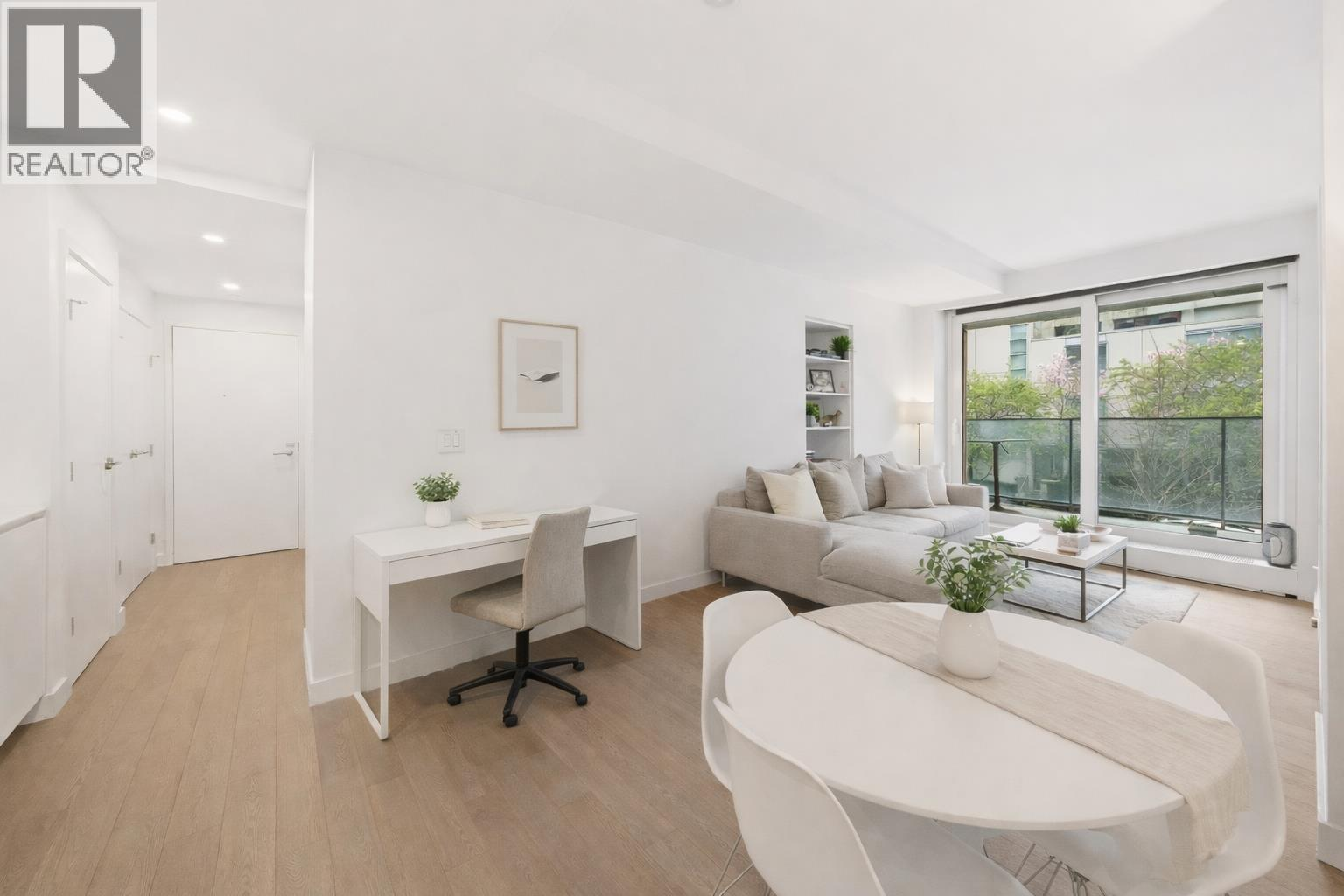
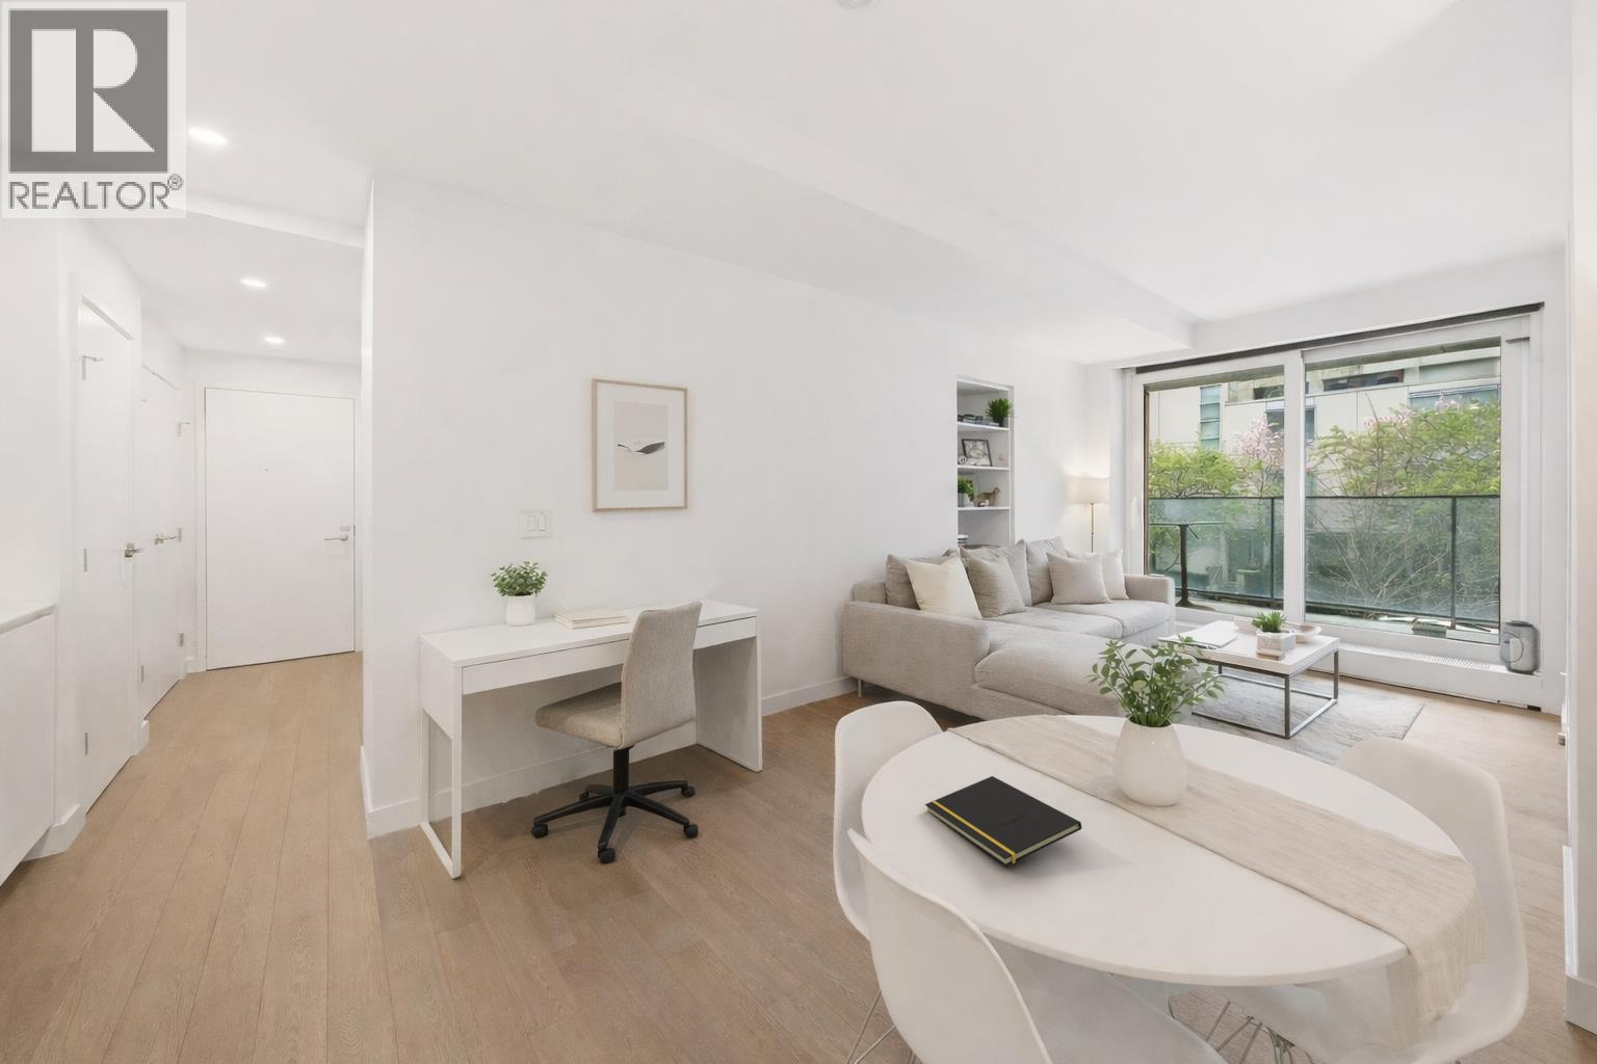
+ notepad [924,775,1082,868]
